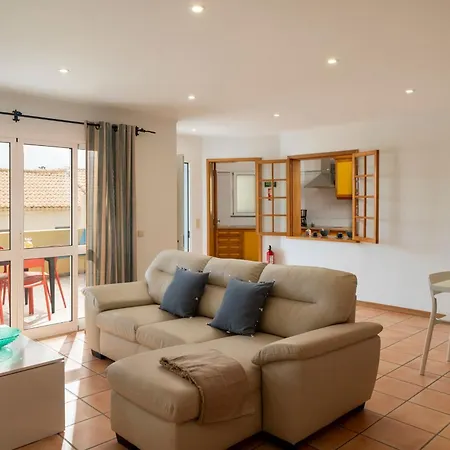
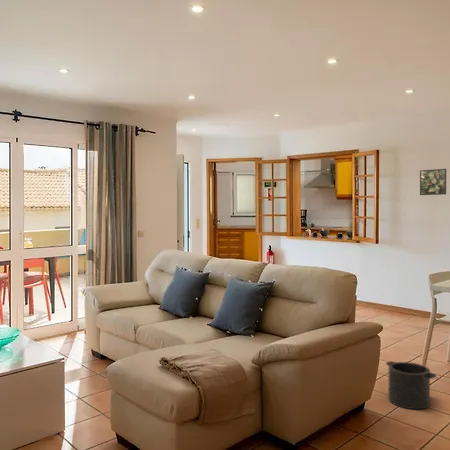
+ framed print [419,168,447,196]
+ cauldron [385,360,437,410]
